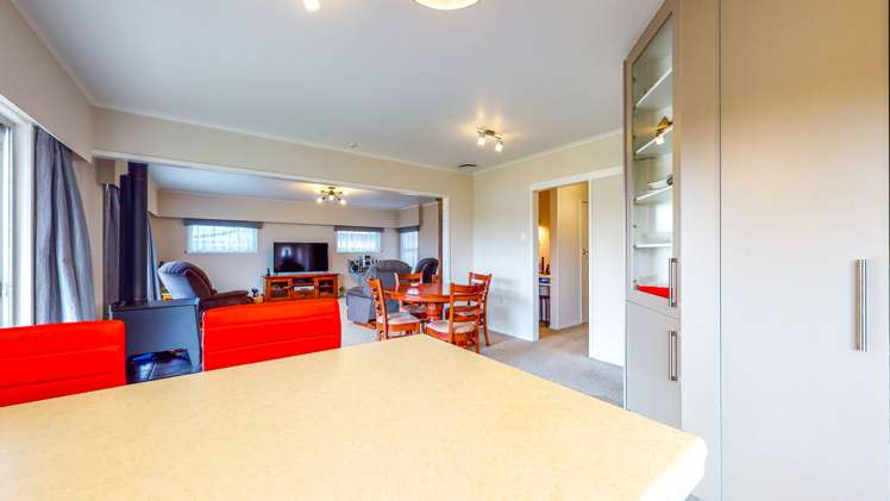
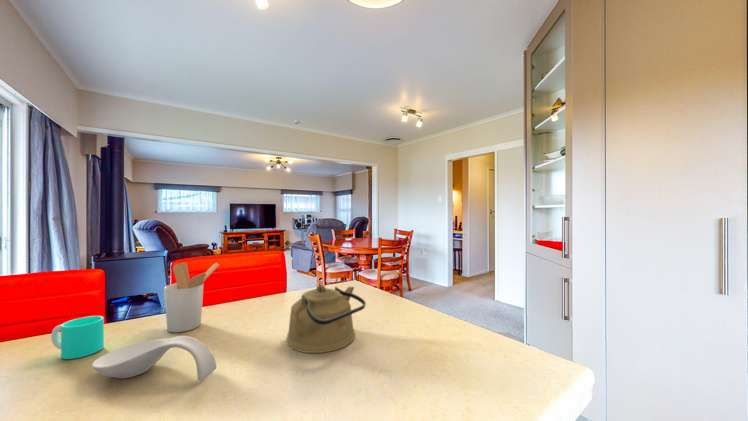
+ spoon rest [91,335,217,382]
+ cup [50,315,105,360]
+ kettle [285,283,367,354]
+ utensil holder [163,261,220,333]
